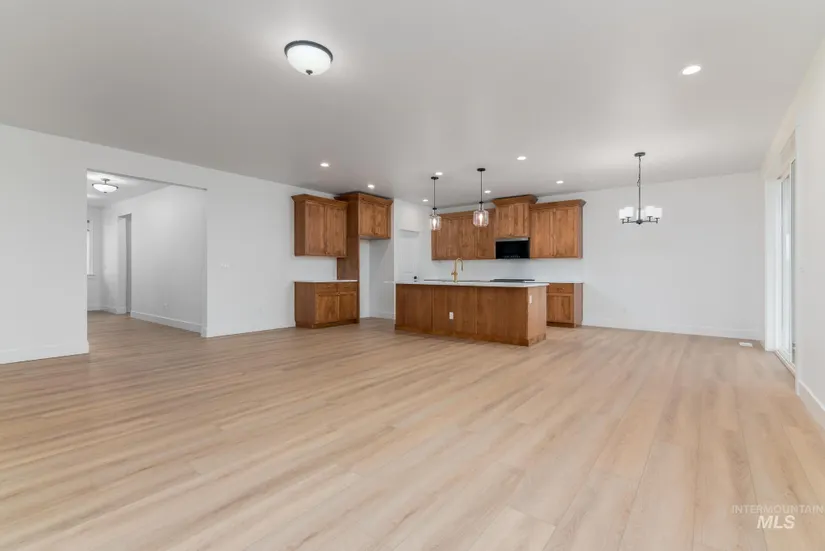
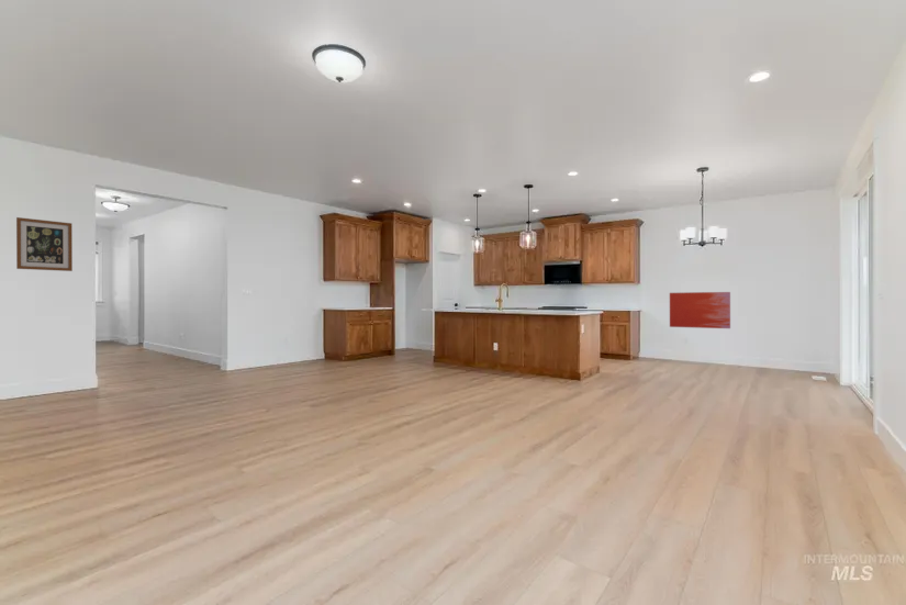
+ wall art [669,291,731,329]
+ wall art [15,216,74,272]
